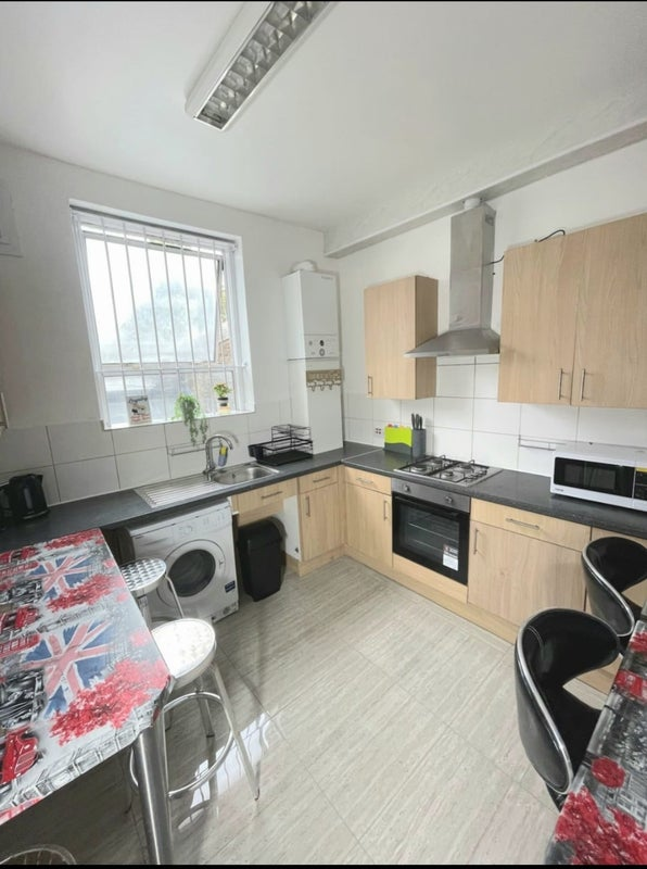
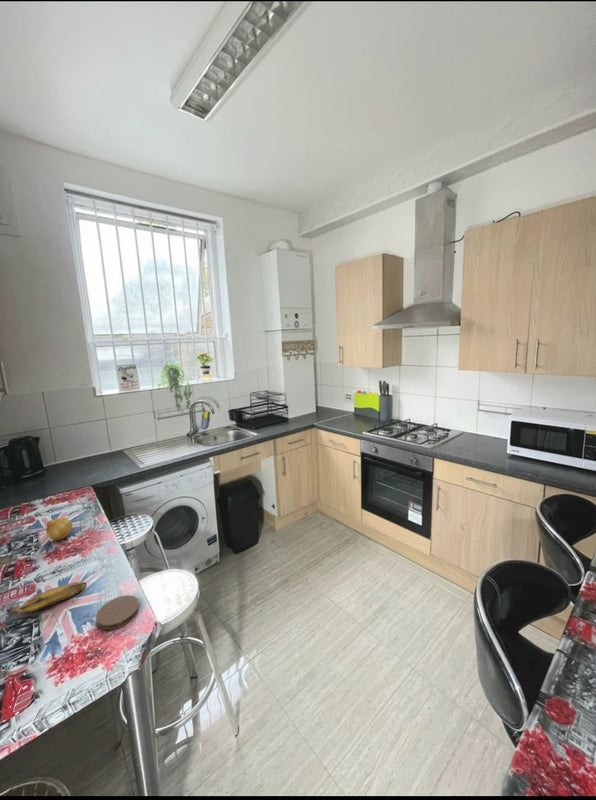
+ coaster [95,594,140,631]
+ fruit [45,517,73,541]
+ banana [5,581,87,614]
